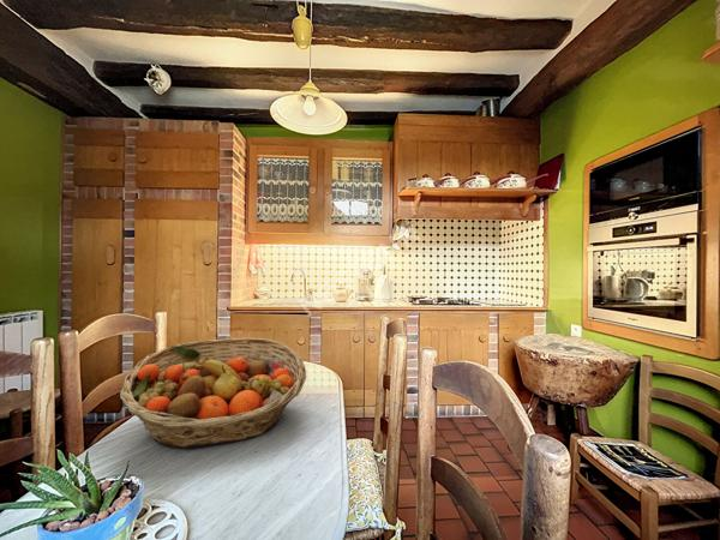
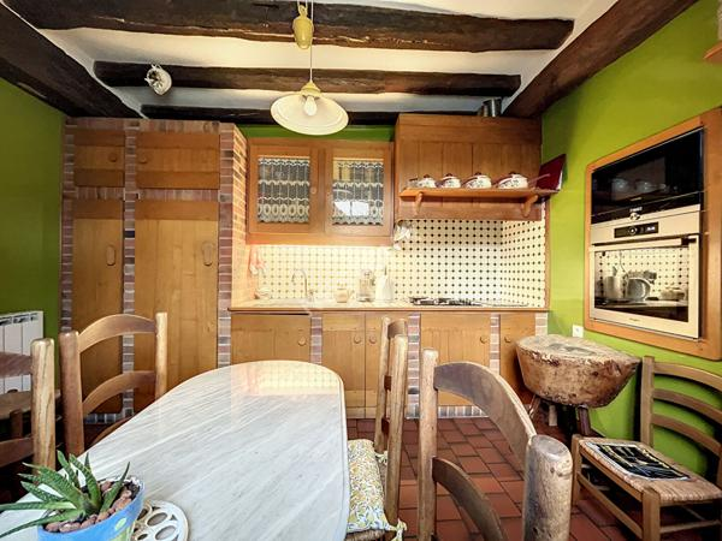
- fruit basket [119,337,307,450]
